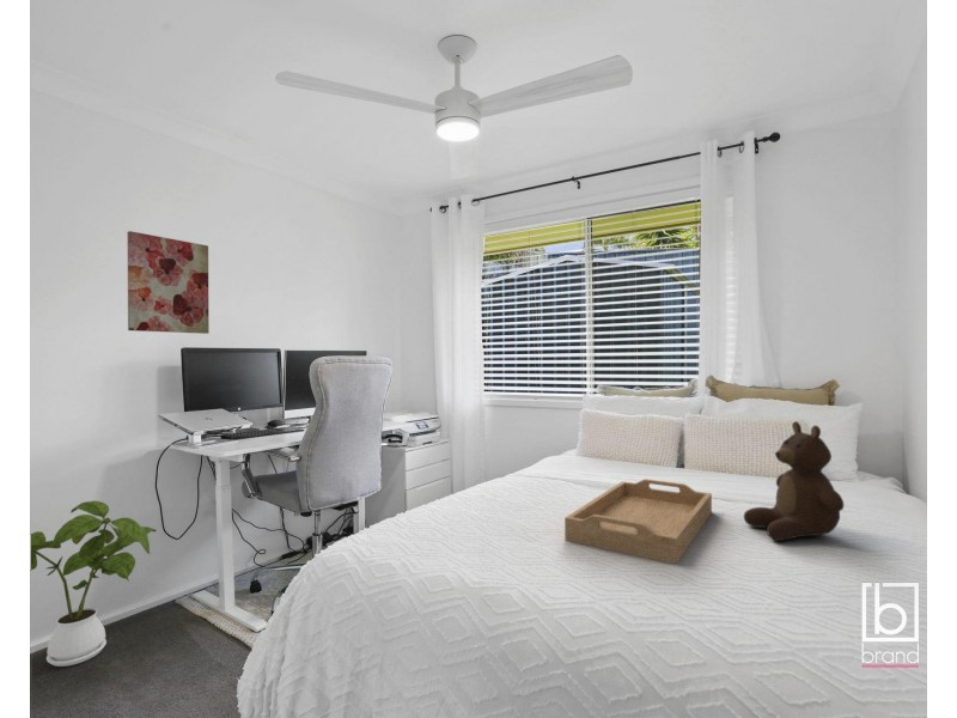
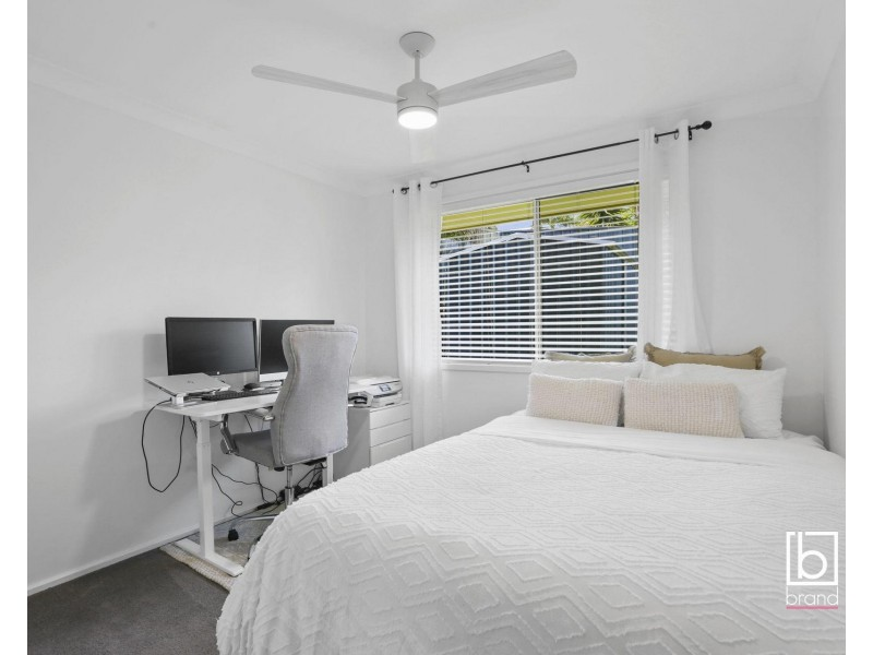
- serving tray [563,477,713,565]
- wall art [127,230,211,335]
- house plant [30,500,158,668]
- teddy bear [743,420,845,542]
